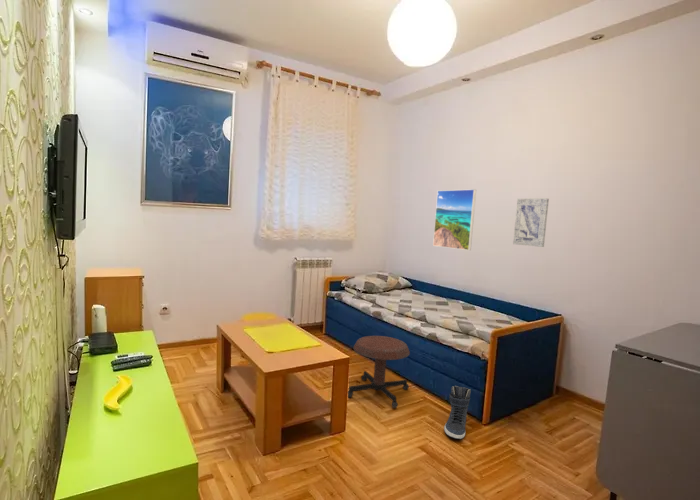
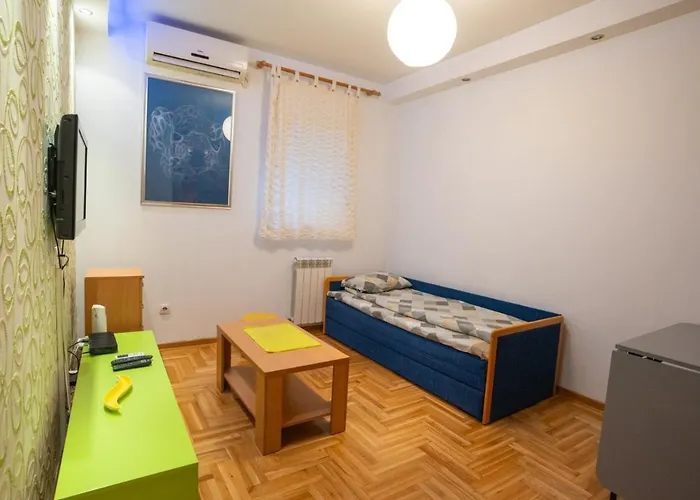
- stool [347,335,411,409]
- sneaker [443,385,472,440]
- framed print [432,188,477,251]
- wall art [512,197,550,248]
